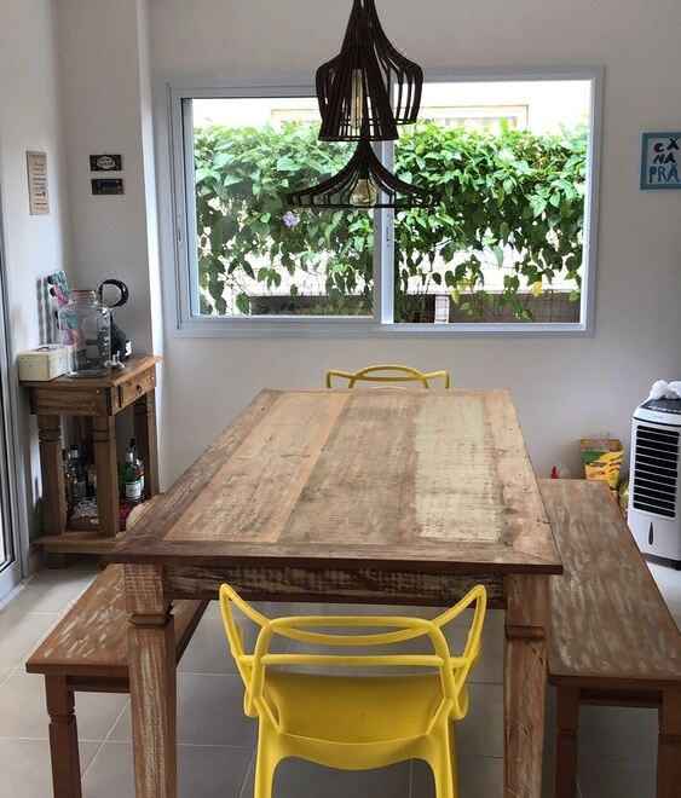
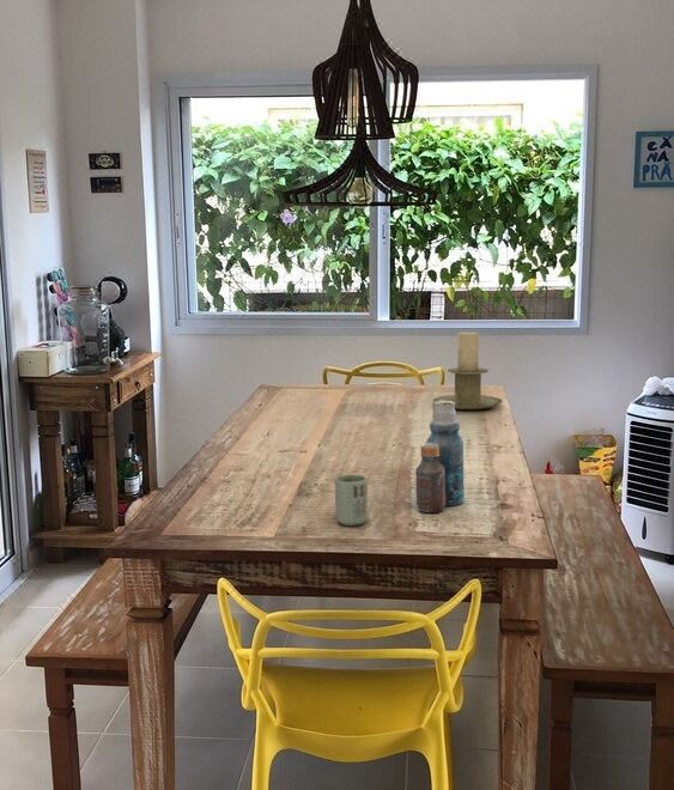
+ candle holder [432,332,503,411]
+ cup [334,474,369,527]
+ bottle [414,400,466,514]
